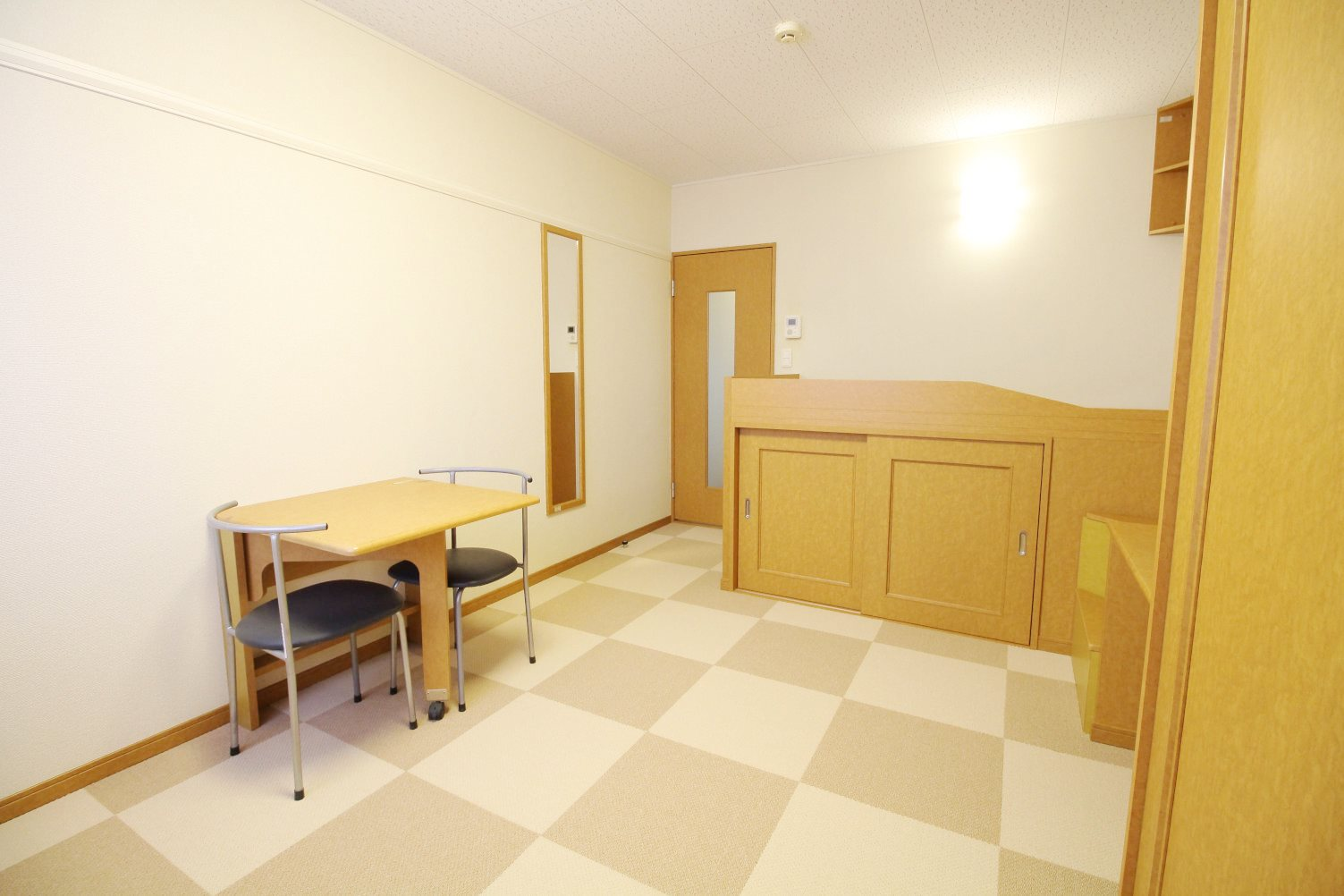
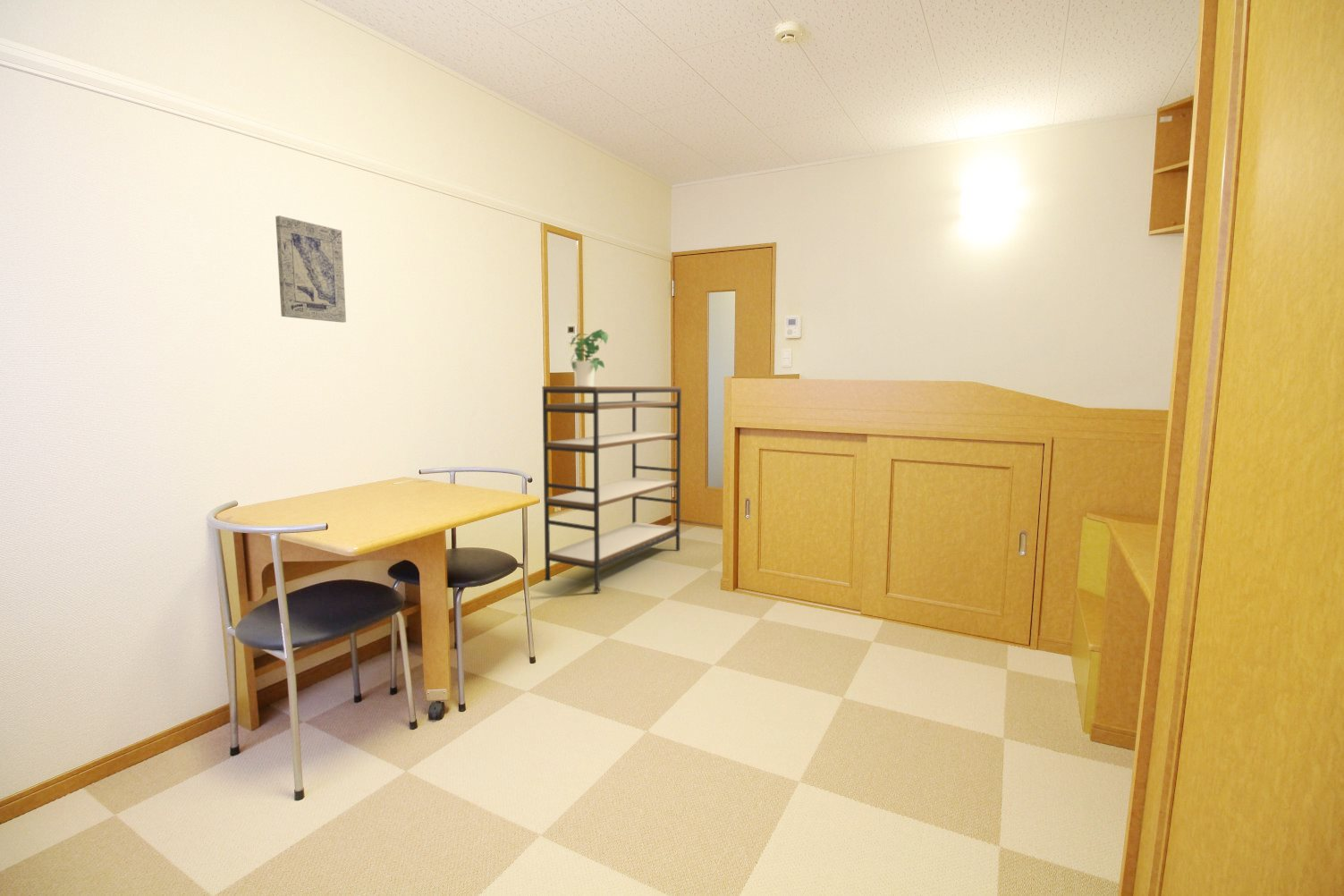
+ shelving unit [541,385,682,593]
+ wall art [275,215,347,324]
+ potted plant [570,328,609,386]
